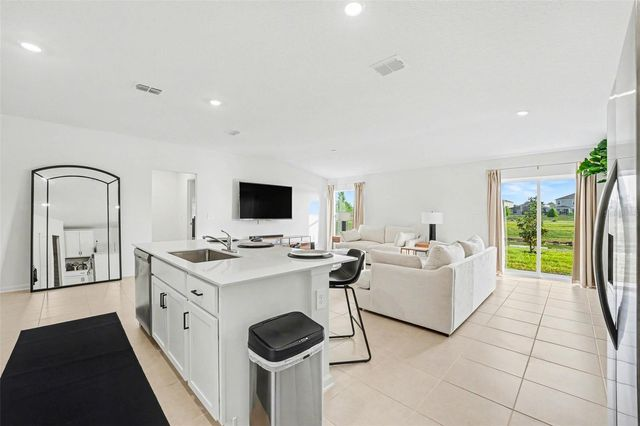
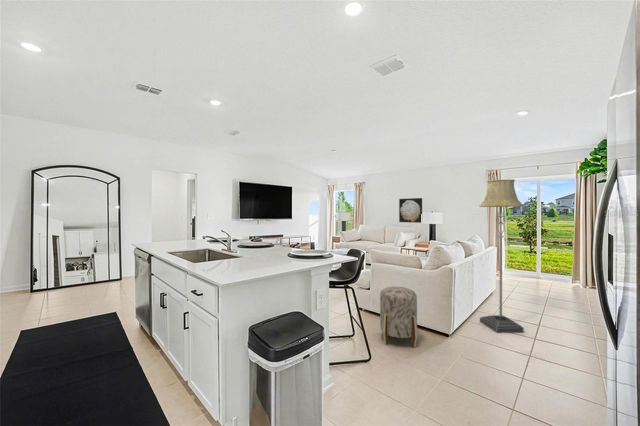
+ ottoman [379,286,418,348]
+ wall art [398,197,423,224]
+ floor lamp [478,178,525,333]
